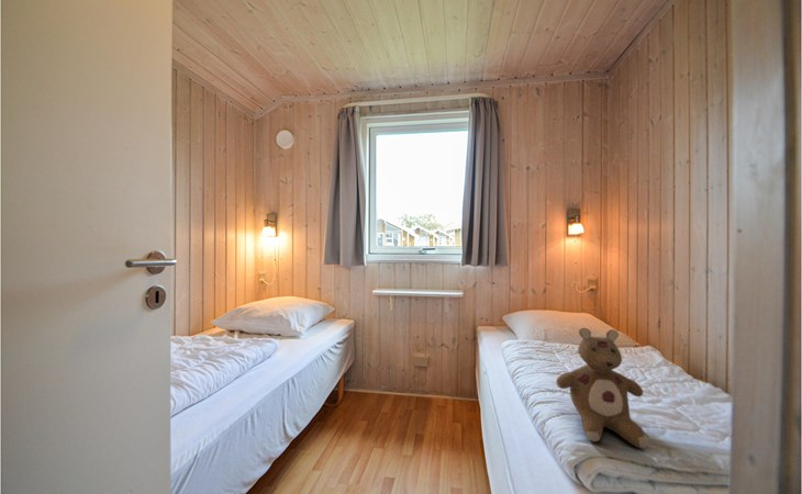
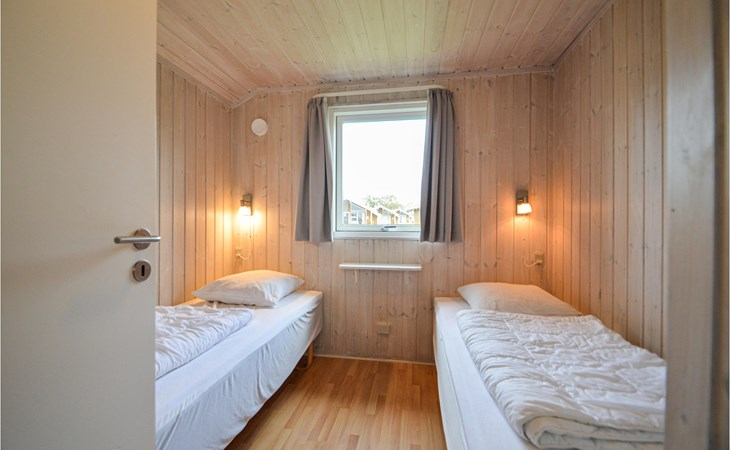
- stuffed bear [555,327,649,449]
